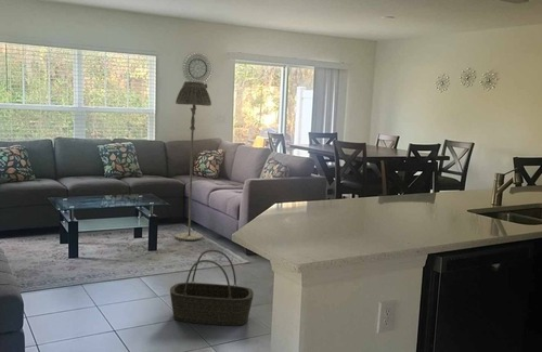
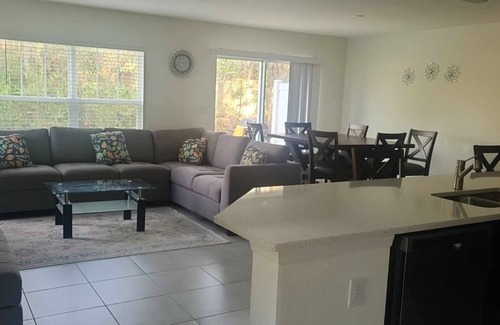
- basket [169,249,255,327]
- floor lamp [175,80,212,242]
